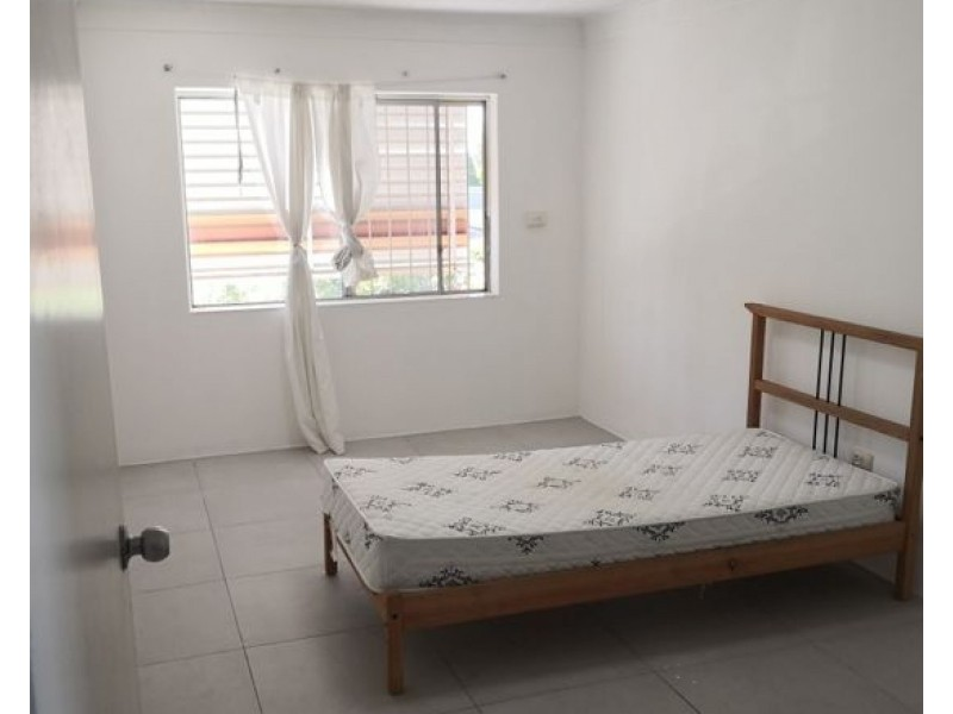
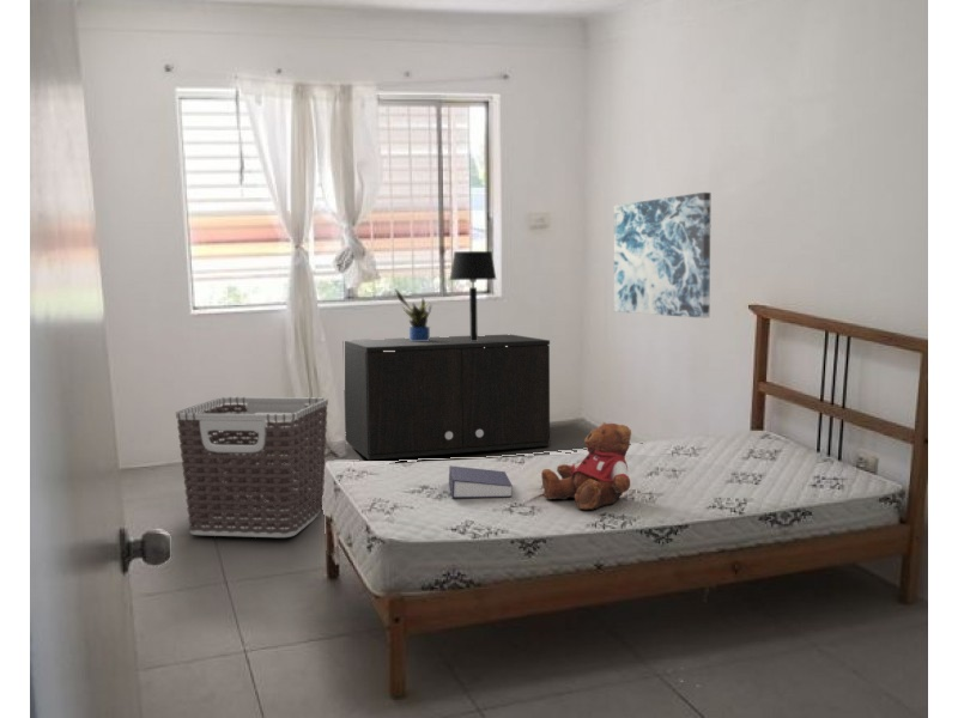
+ table lamp [449,250,497,341]
+ book [448,464,514,500]
+ clothes hamper [175,396,329,538]
+ potted plant [394,287,432,341]
+ storage cabinet [344,334,551,461]
+ wall art [613,191,713,320]
+ teddy bear [540,421,632,511]
